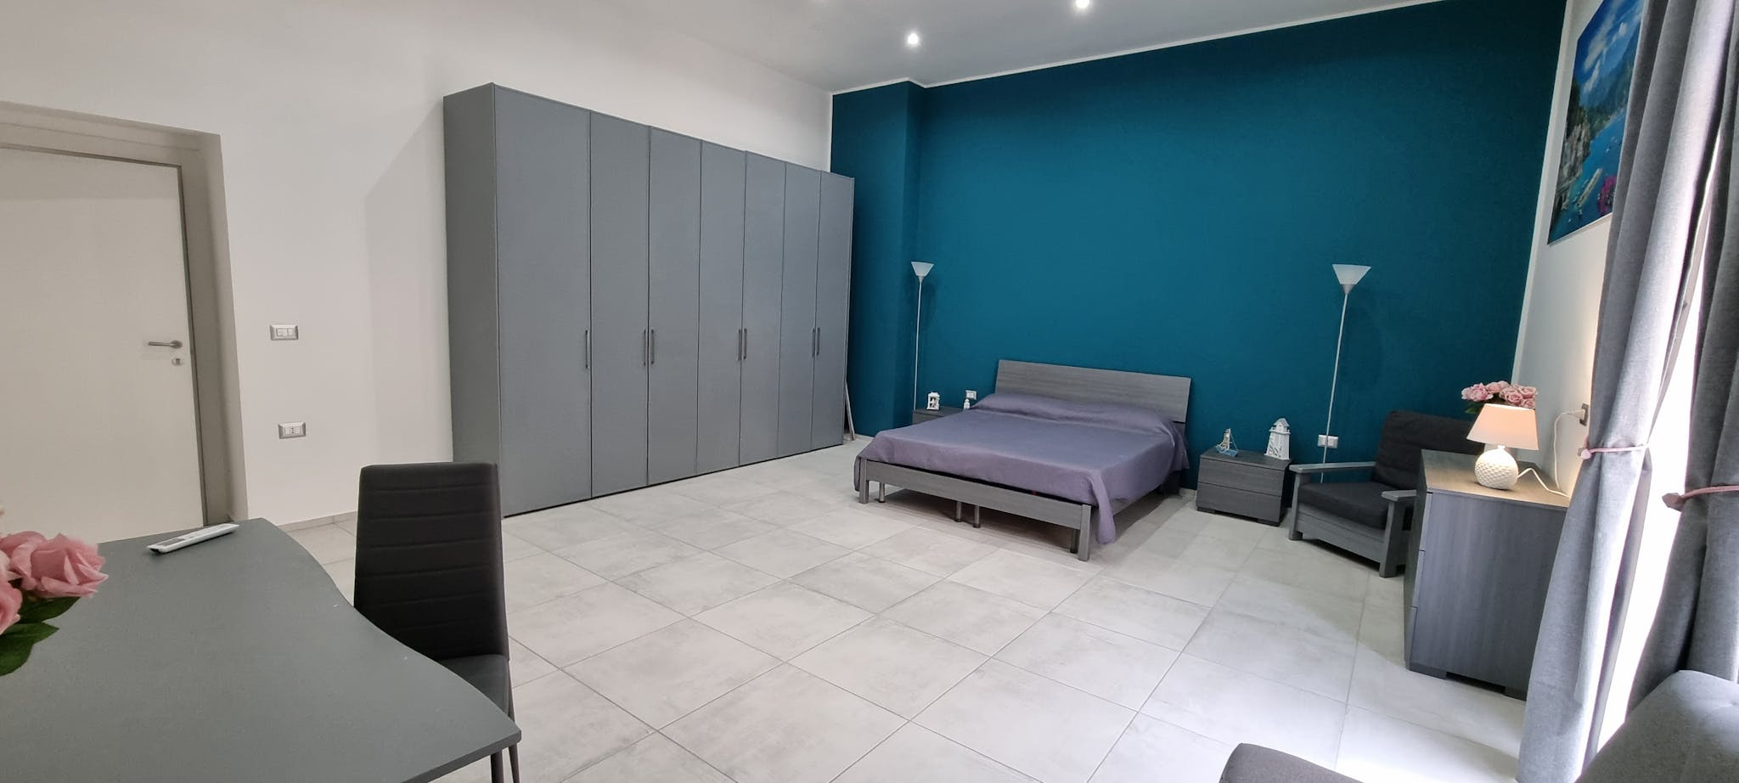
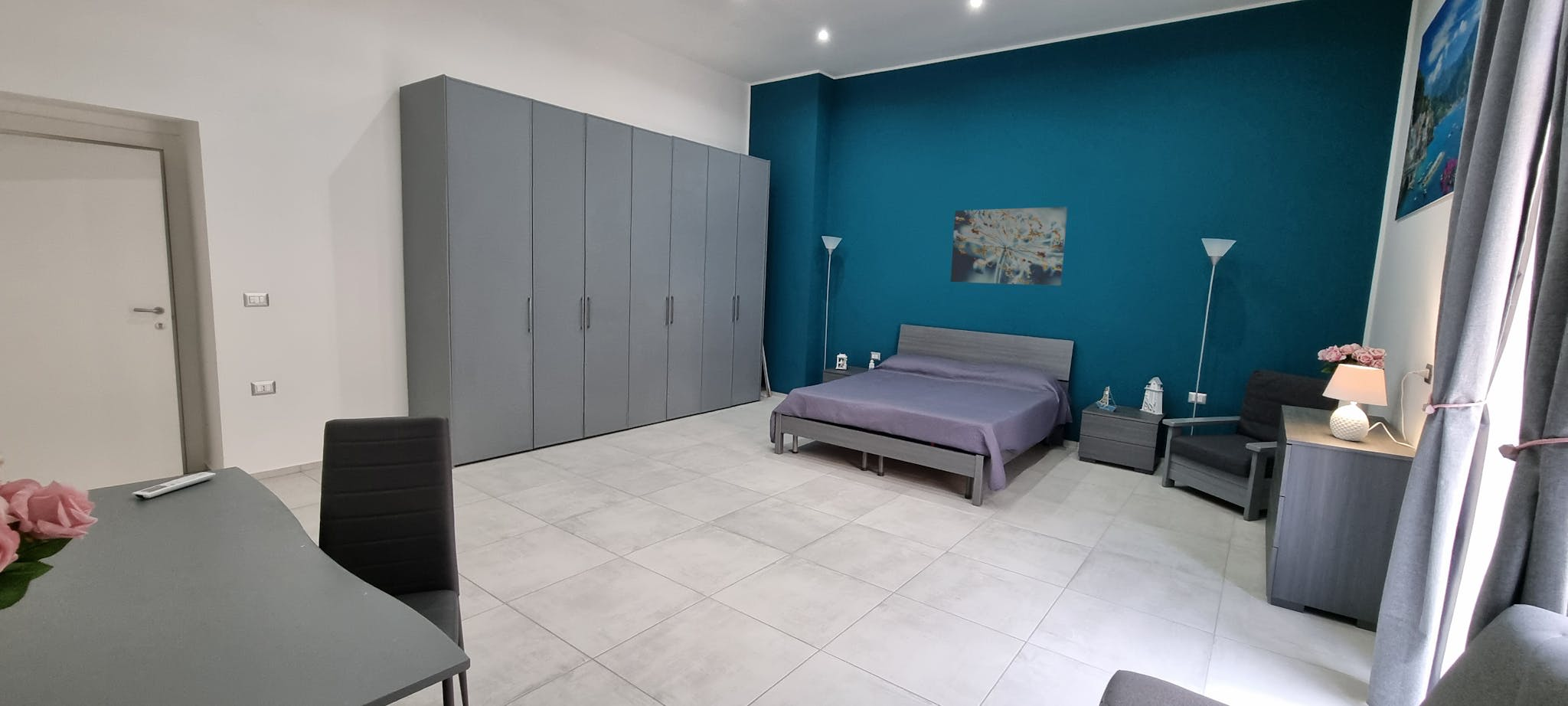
+ wall art [950,206,1068,286]
